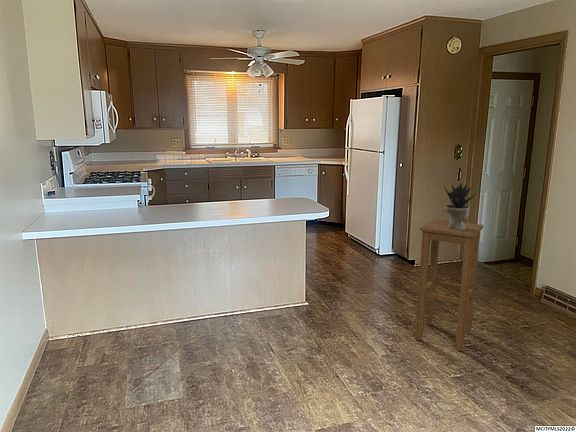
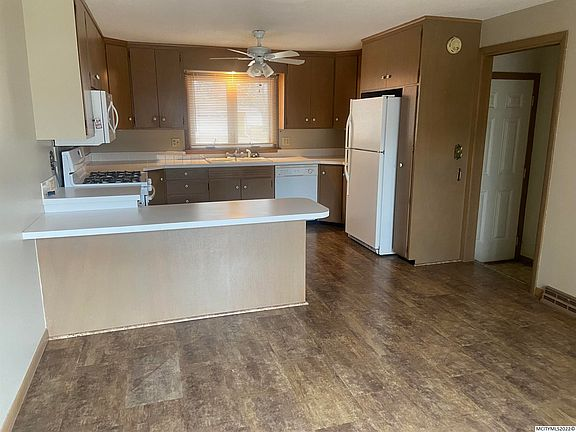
- stool [414,218,485,352]
- potted plant [443,178,480,230]
